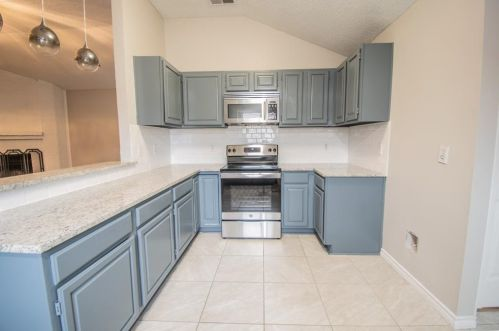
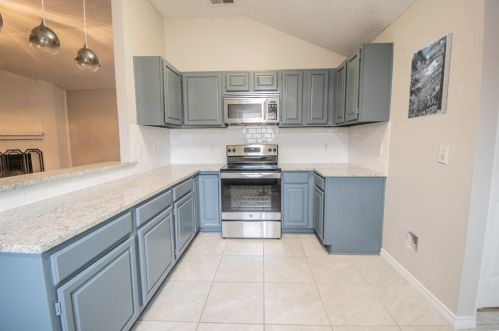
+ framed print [407,32,453,120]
